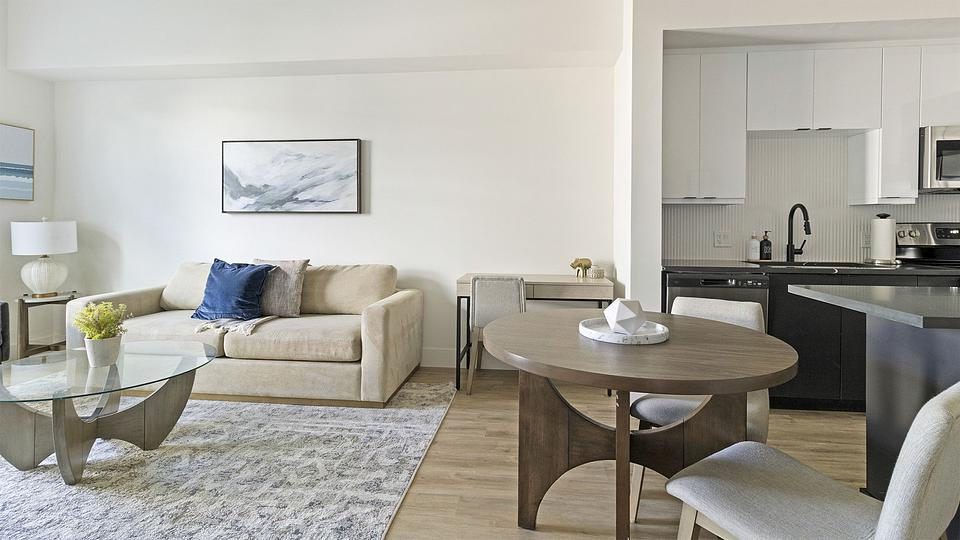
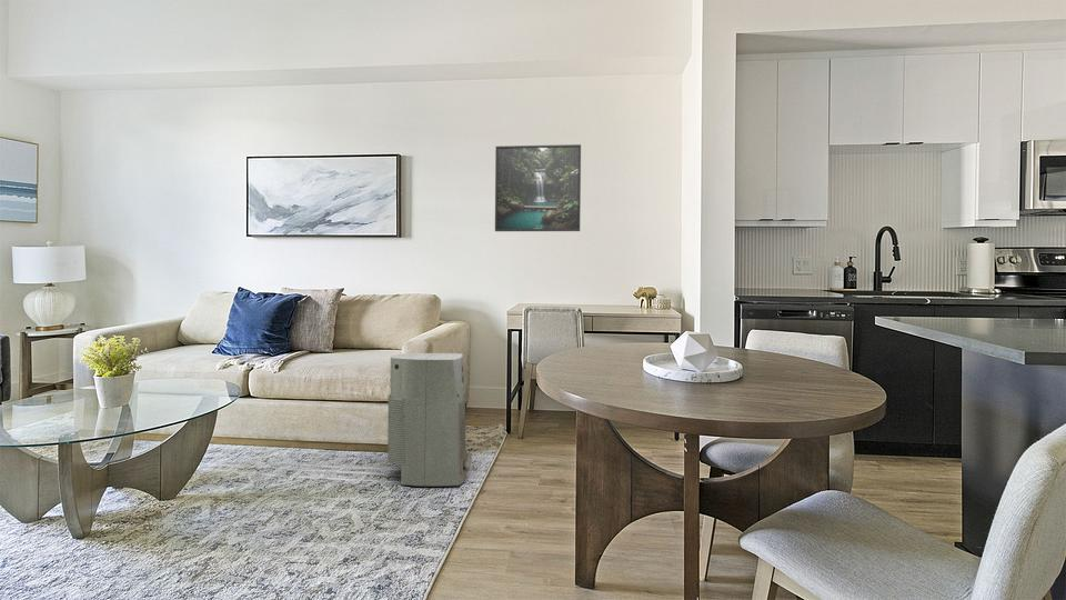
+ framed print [494,143,582,232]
+ air purifier [386,352,473,487]
